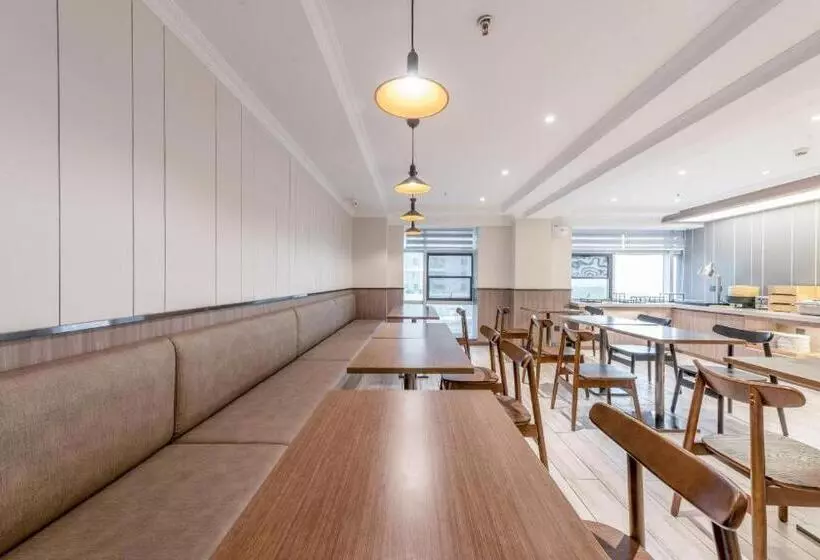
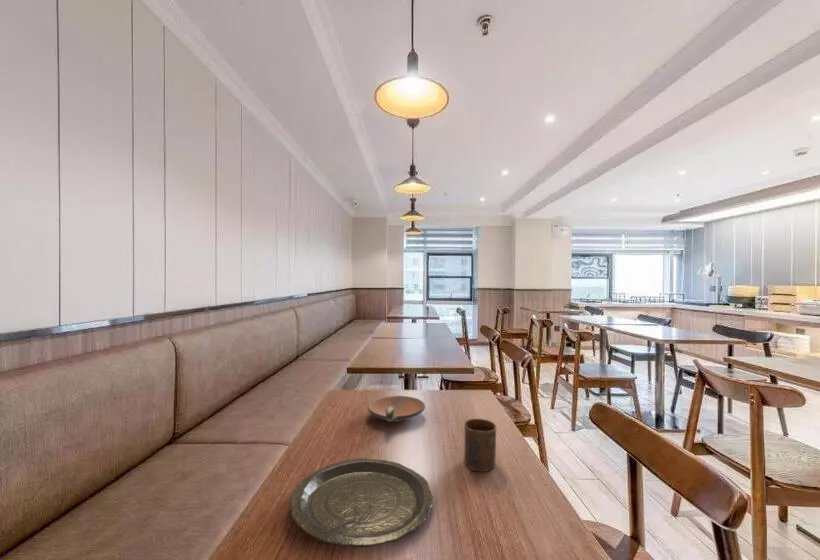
+ bowl [367,395,426,423]
+ plate [289,457,434,548]
+ cup [463,418,497,473]
